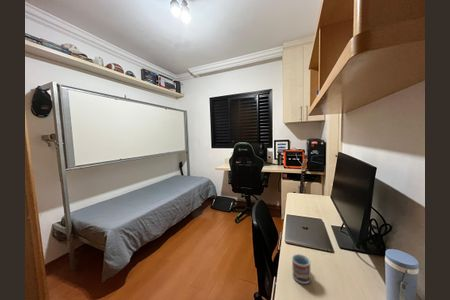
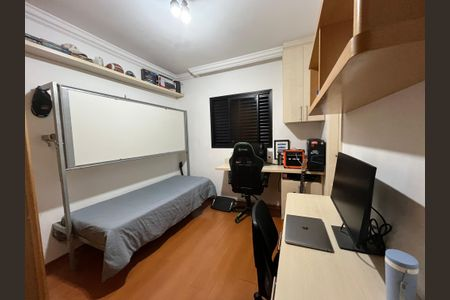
- cup [291,253,312,285]
